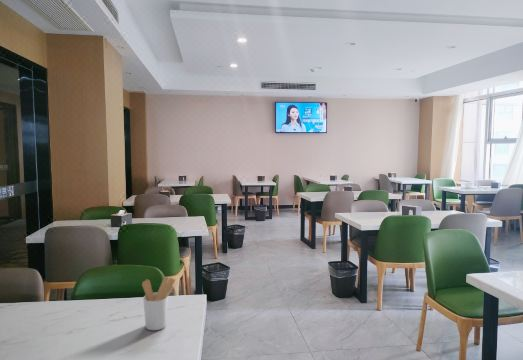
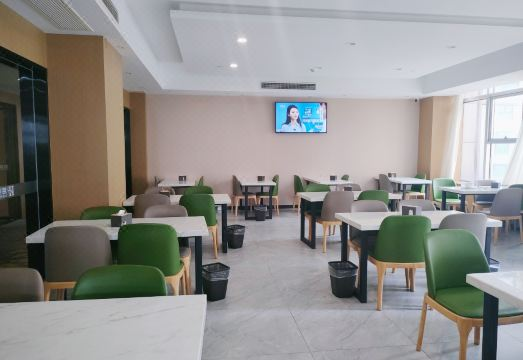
- utensil holder [141,276,176,331]
